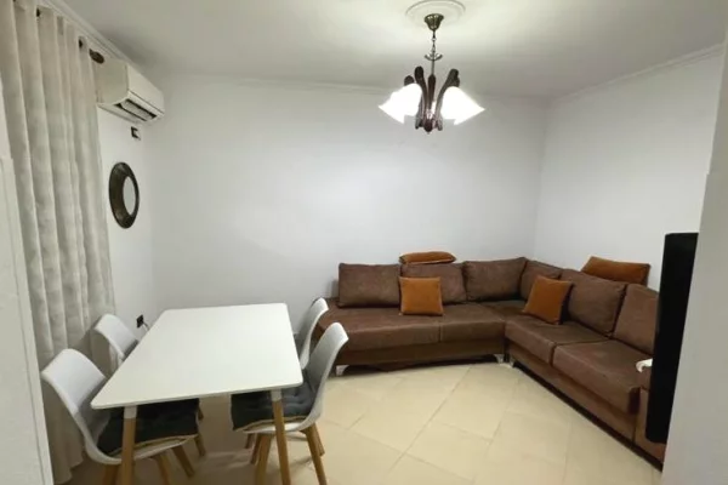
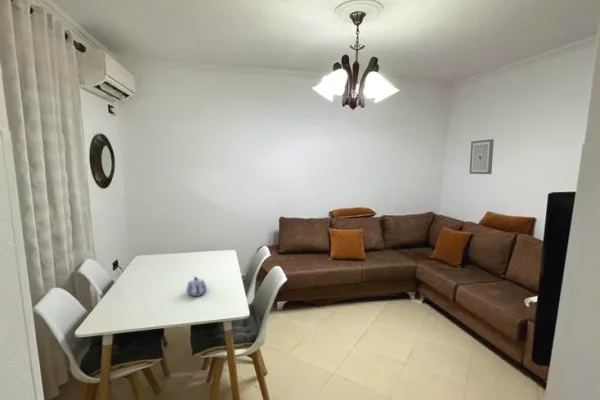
+ teapot [185,275,208,297]
+ wall art [469,138,495,175]
